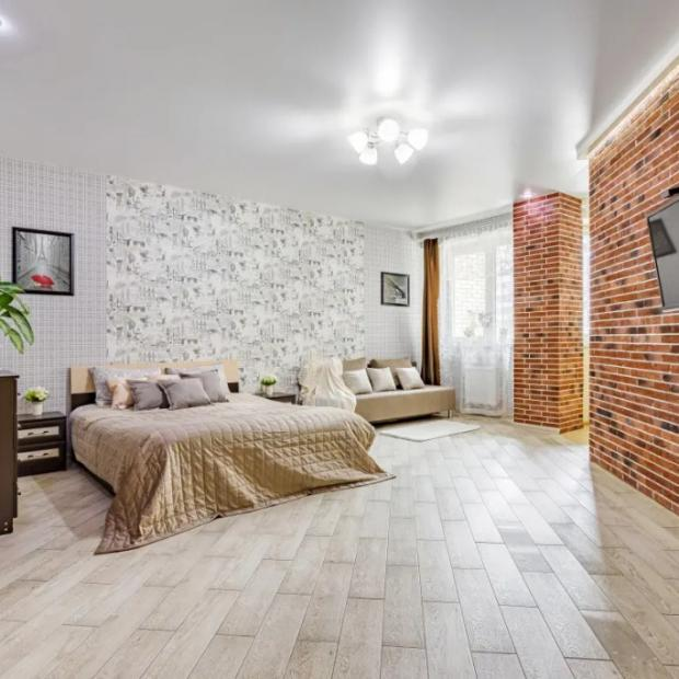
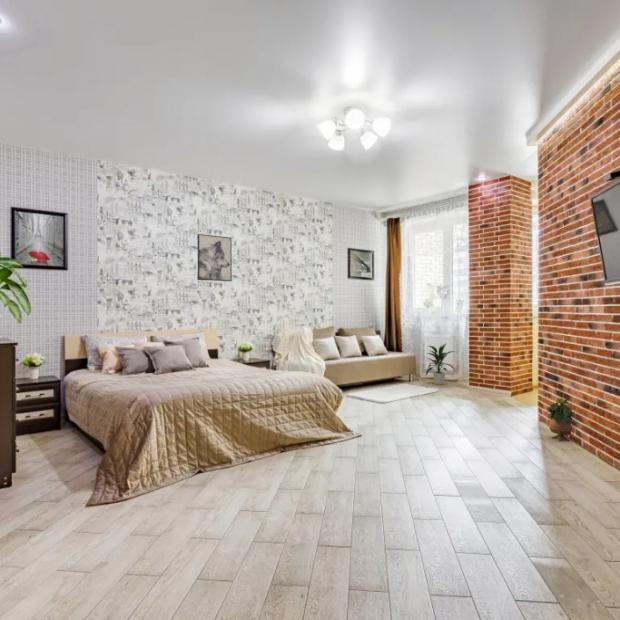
+ wall art [197,233,233,282]
+ indoor plant [425,343,457,386]
+ potted plant [549,397,575,442]
